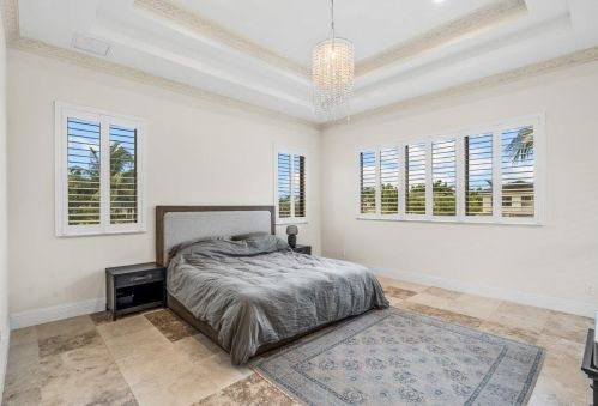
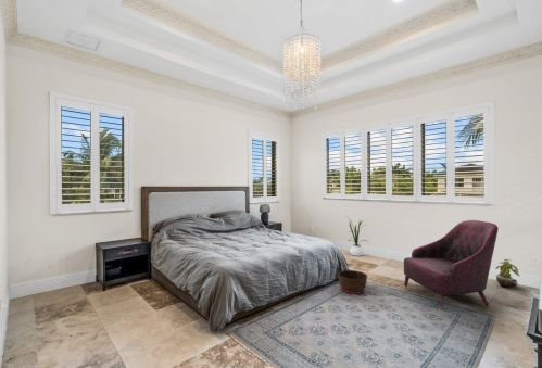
+ armchair [403,219,500,310]
+ potted plant [494,258,520,288]
+ basket [337,269,368,295]
+ house plant [345,215,369,257]
